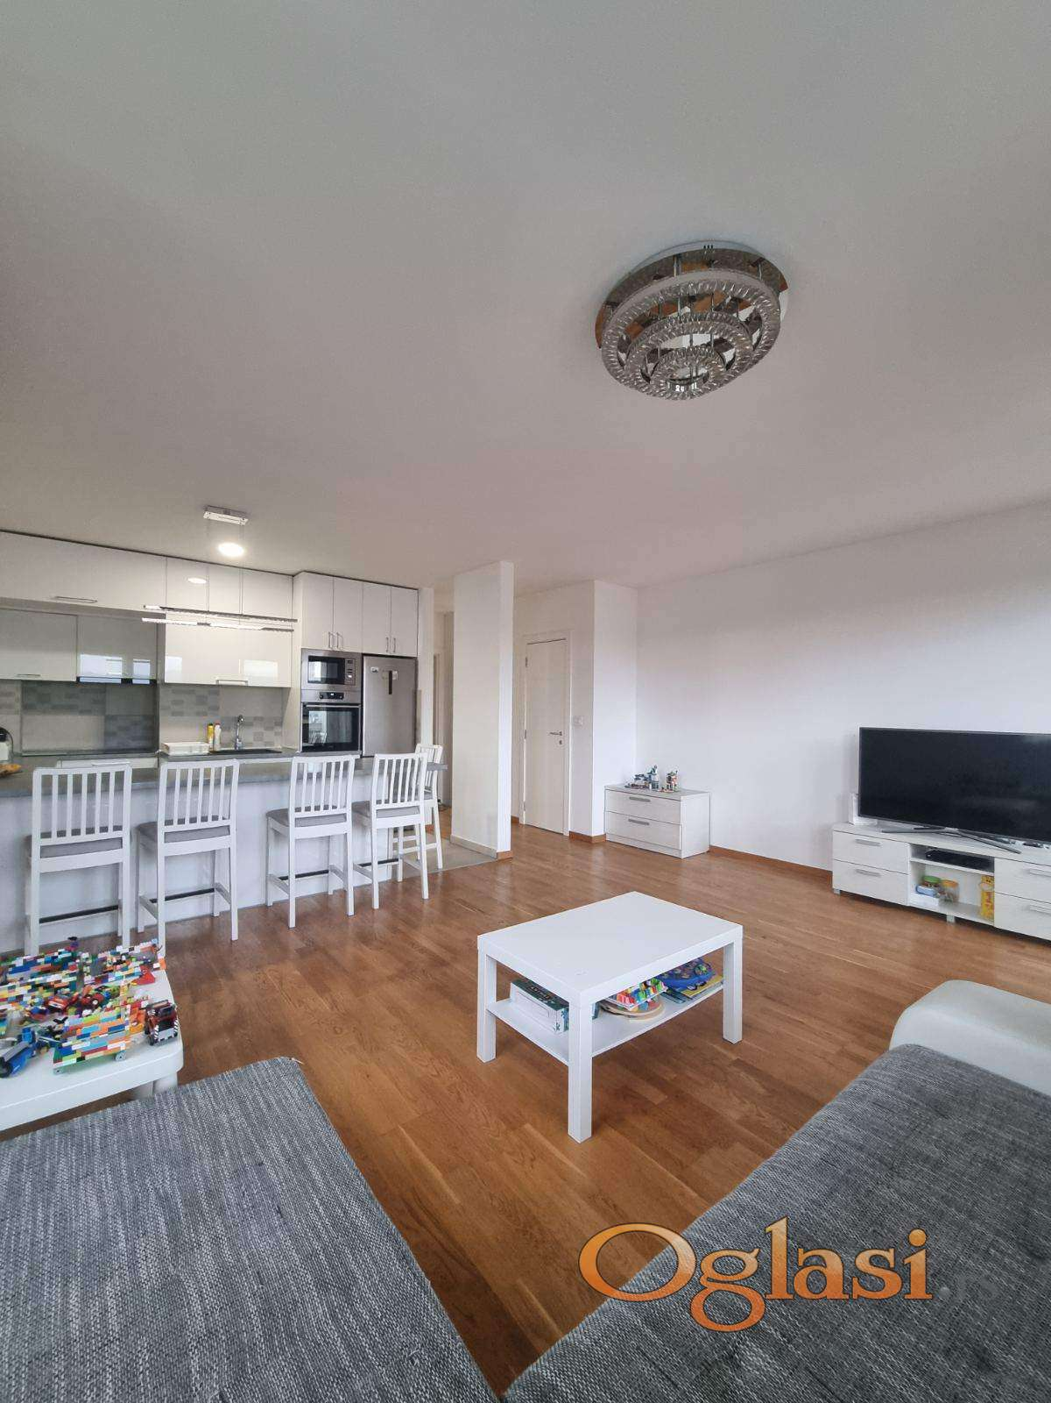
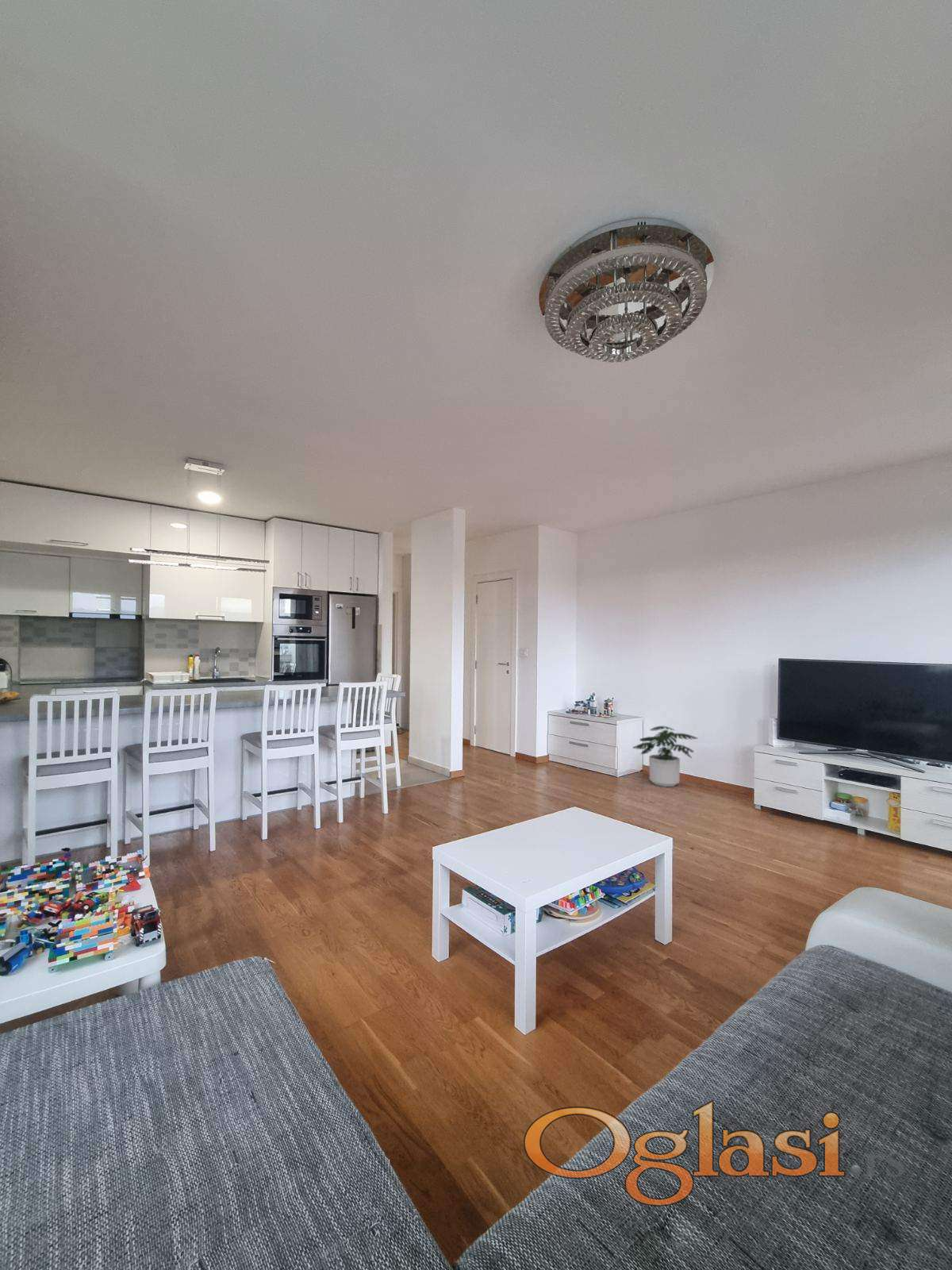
+ potted plant [631,725,698,787]
